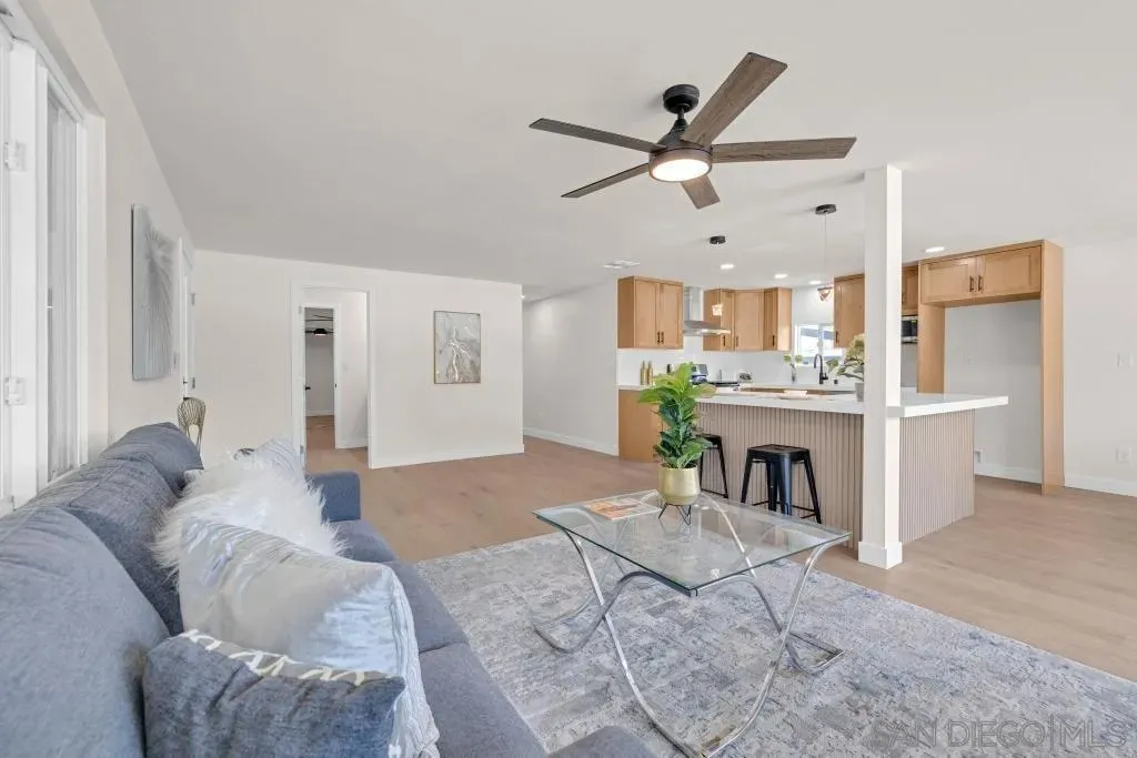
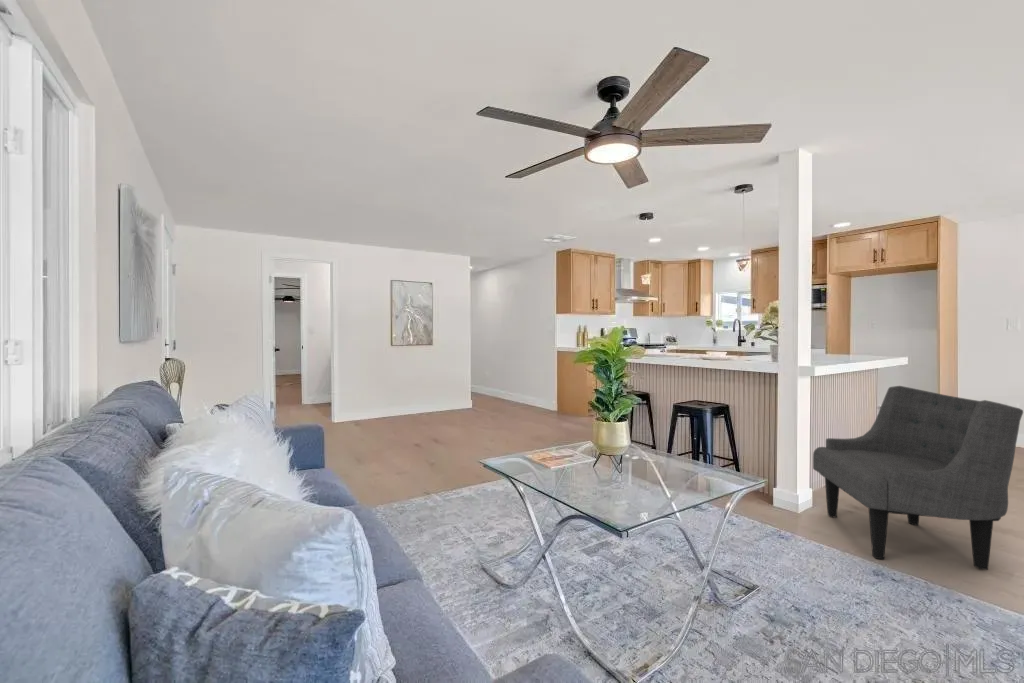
+ armchair [812,385,1024,571]
